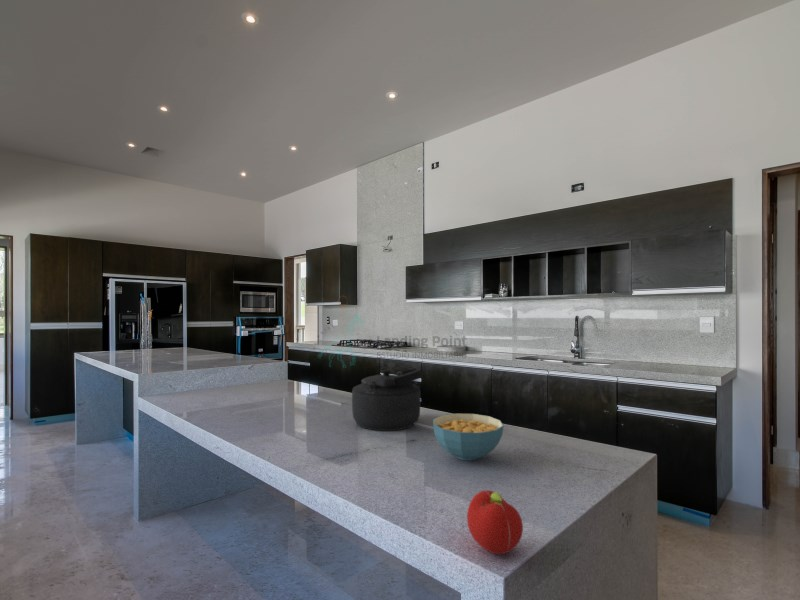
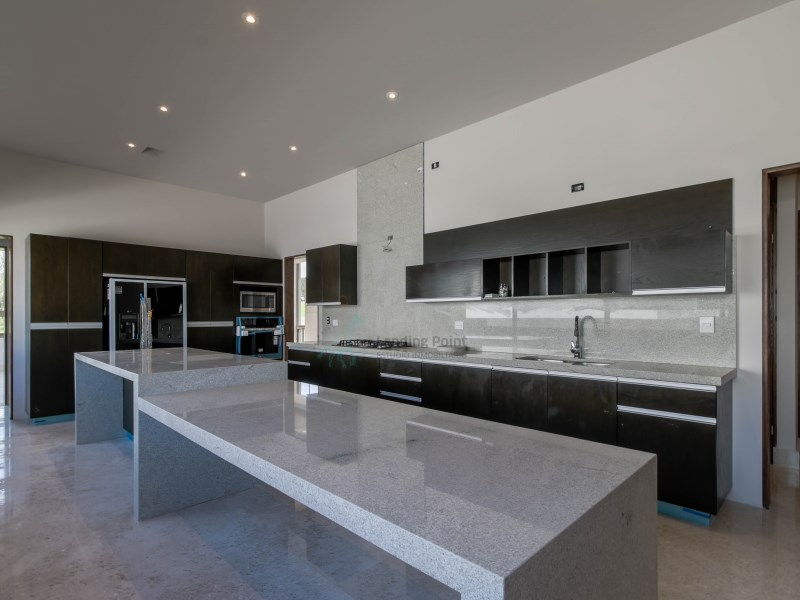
- fruit [466,489,524,555]
- kettle [351,368,423,432]
- cereal bowl [432,413,504,462]
